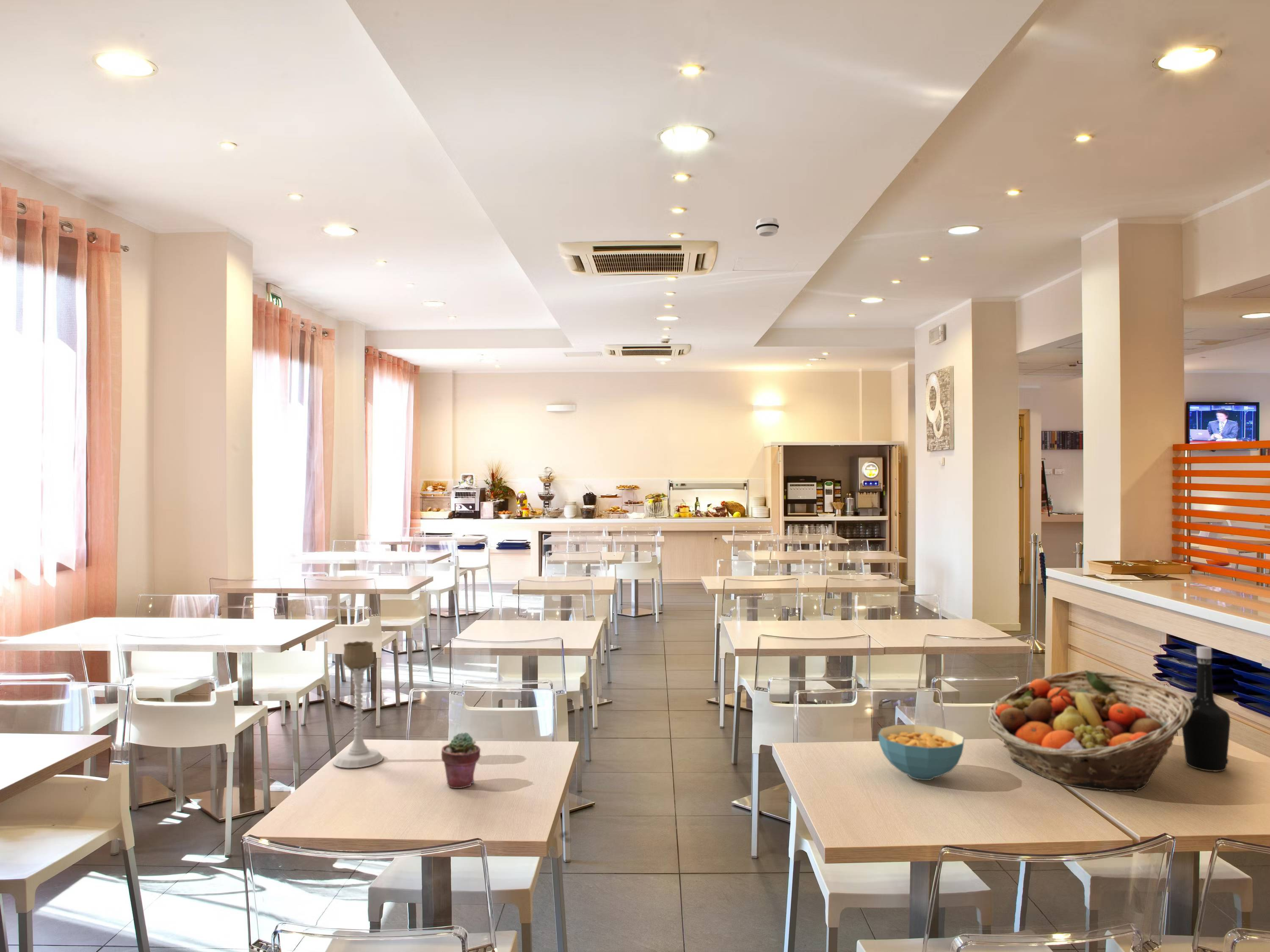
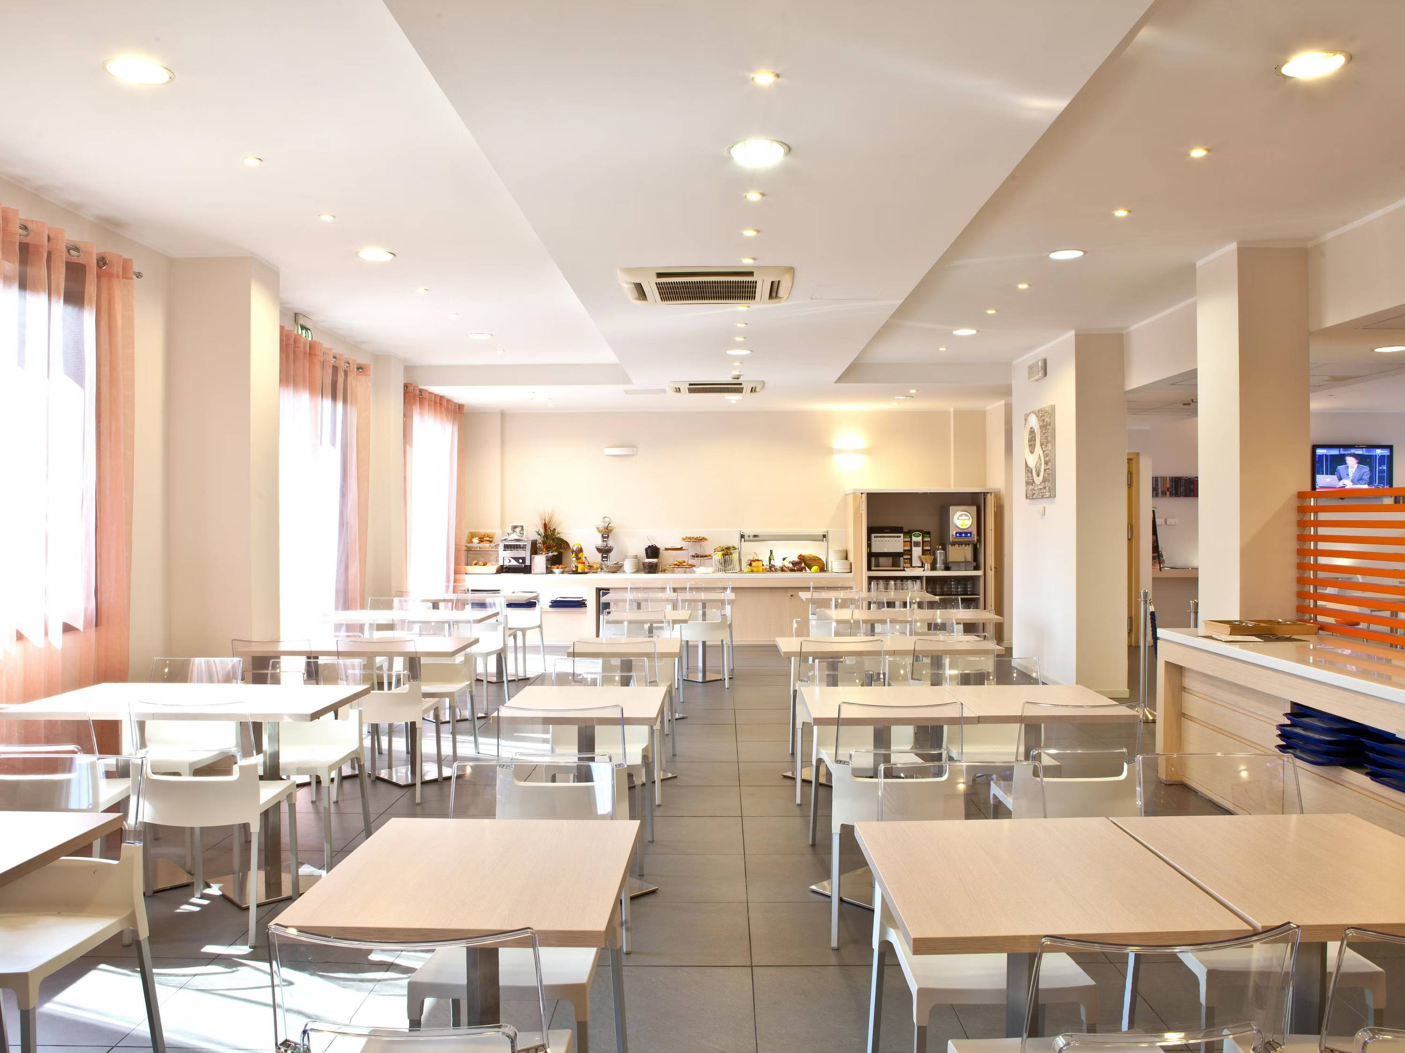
- smoke detector [755,217,779,237]
- potted succulent [441,732,481,789]
- bottle [1182,646,1231,772]
- cereal bowl [878,724,965,781]
- fruit basket [987,670,1193,792]
- candle holder [332,641,384,768]
